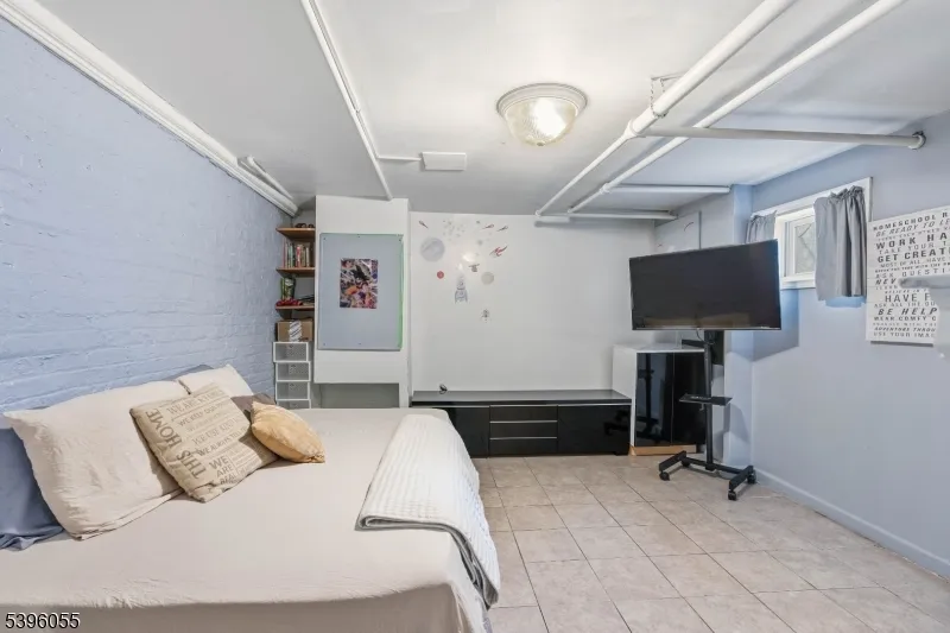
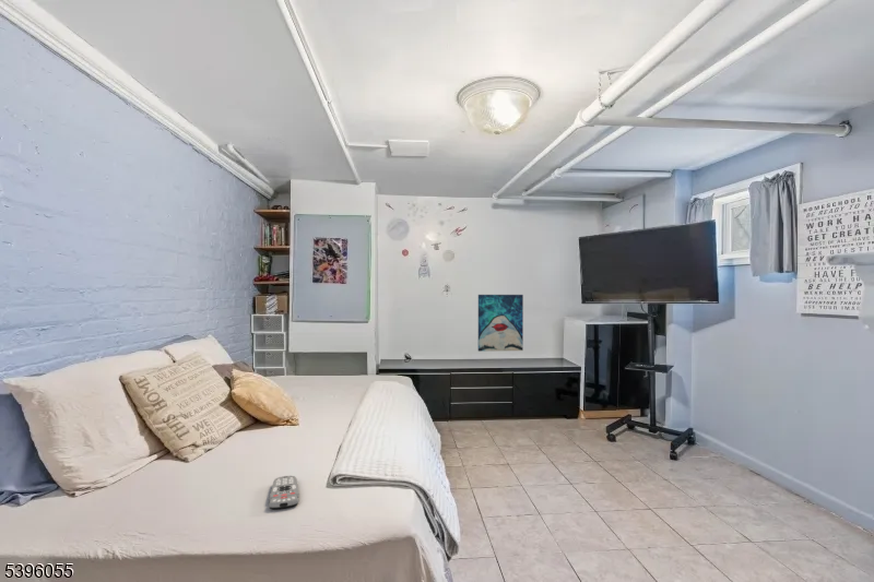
+ remote control [268,475,300,510]
+ wall art [477,294,524,353]
